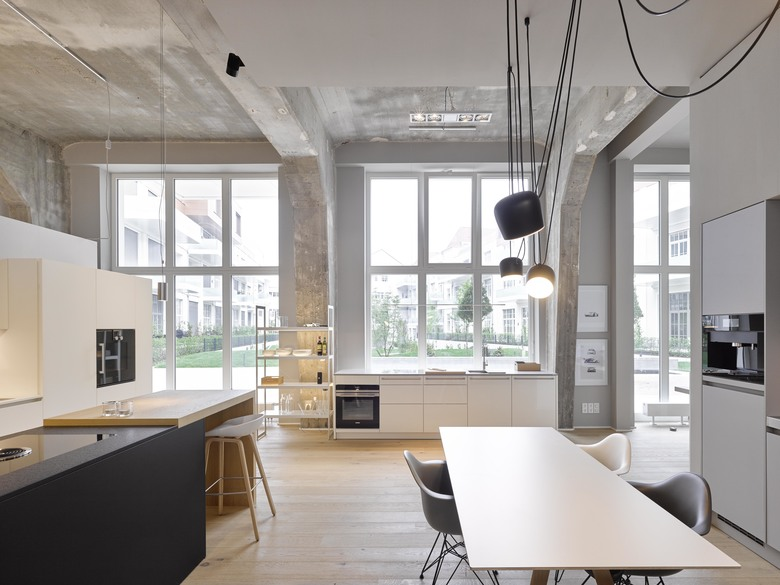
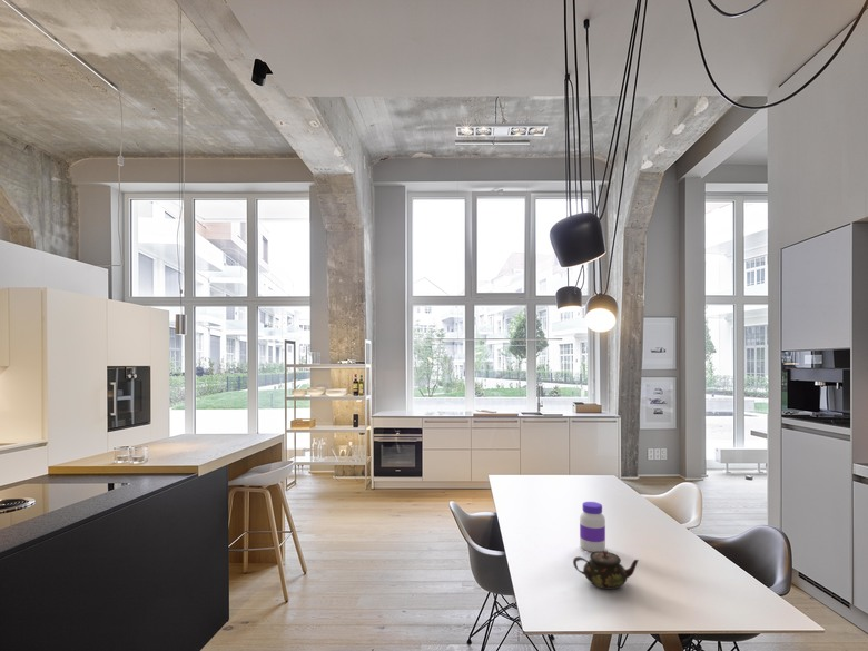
+ teapot [572,549,640,590]
+ jar [579,501,606,553]
